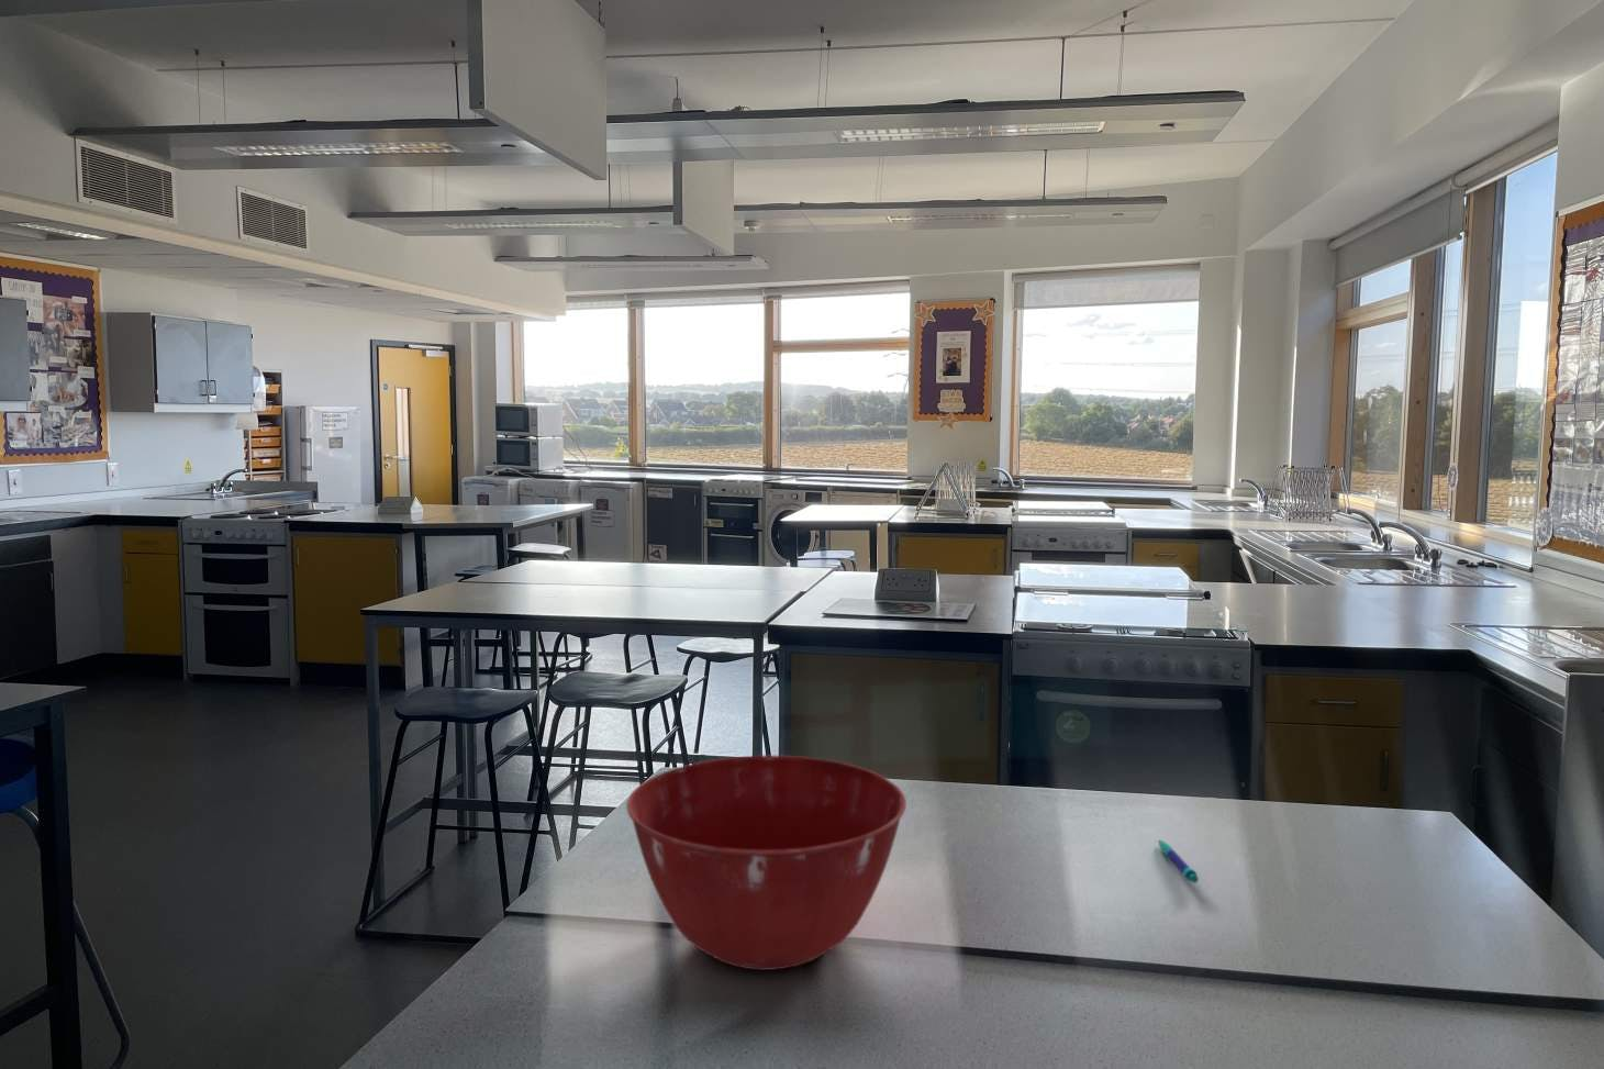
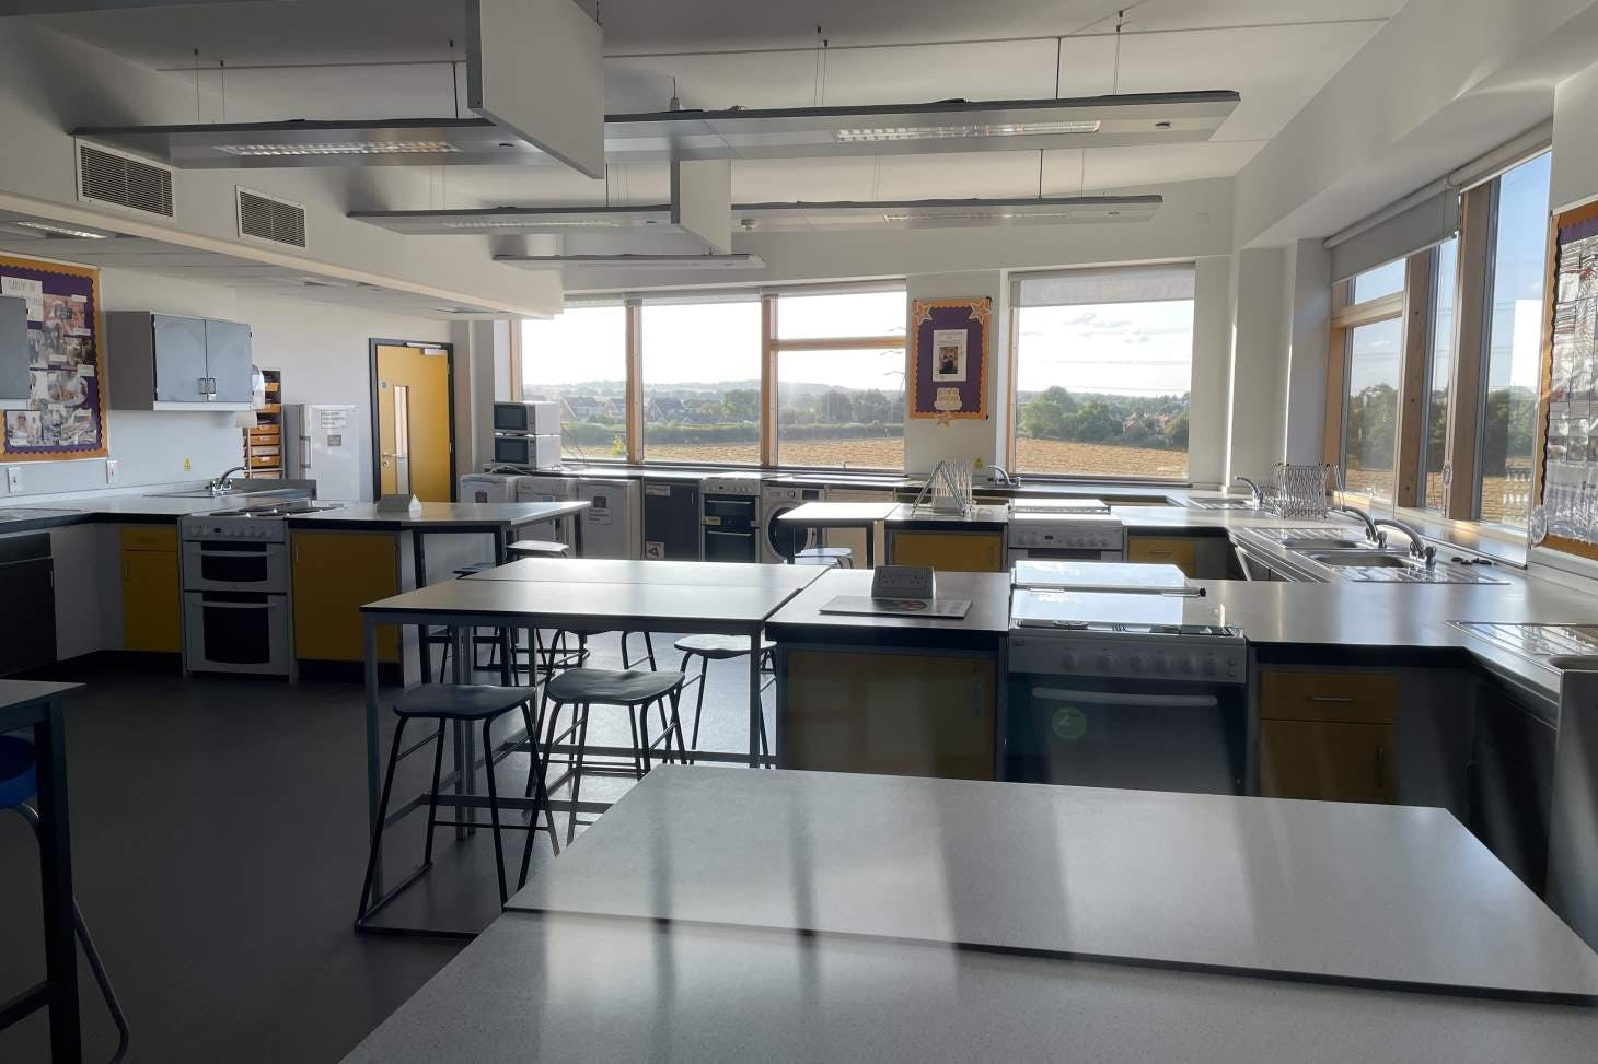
- mixing bowl [625,754,908,971]
- pen [1157,839,1200,884]
